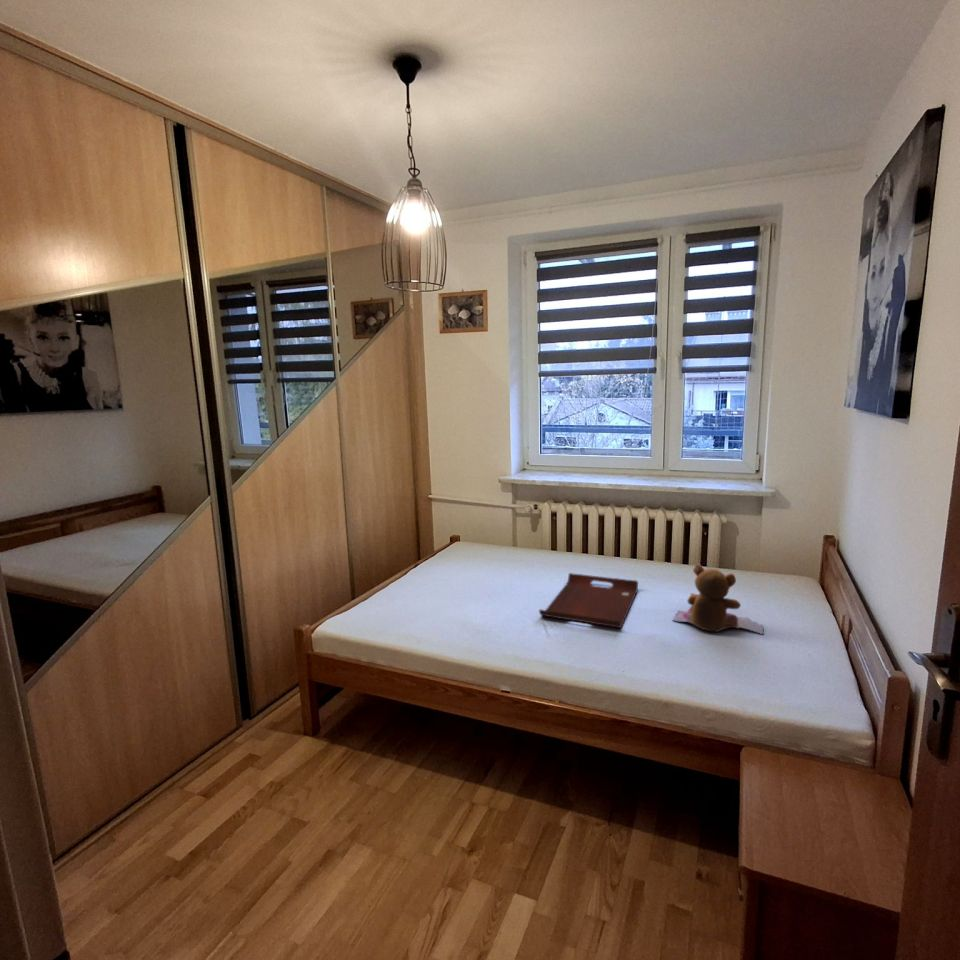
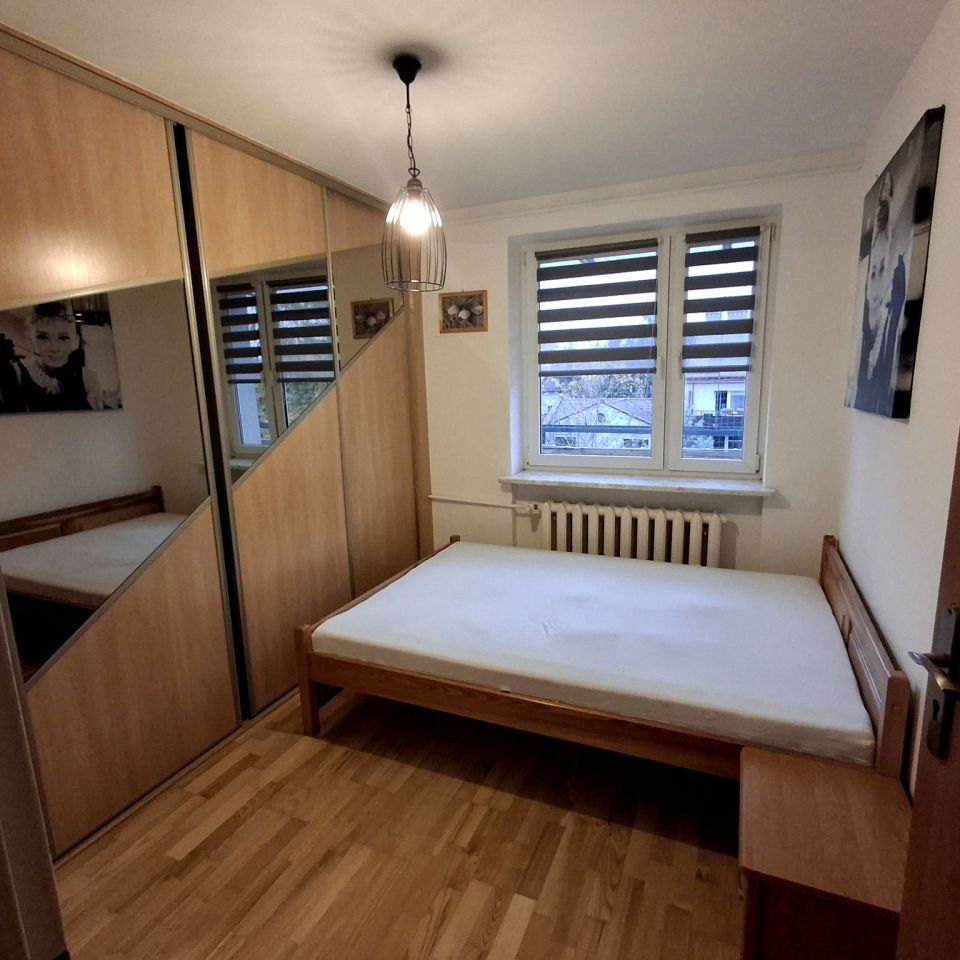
- teddy bear [671,563,764,635]
- serving tray [538,572,639,629]
